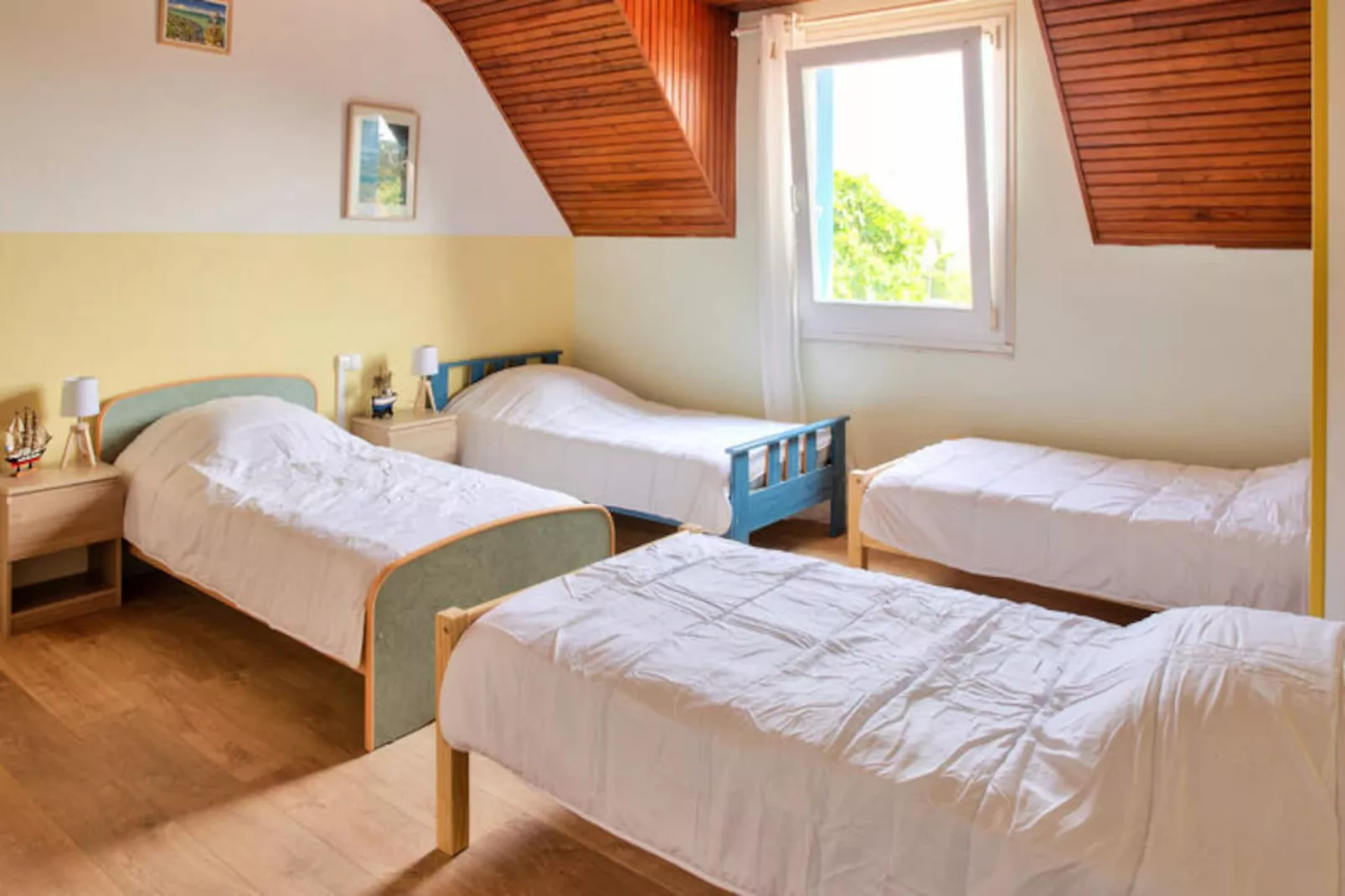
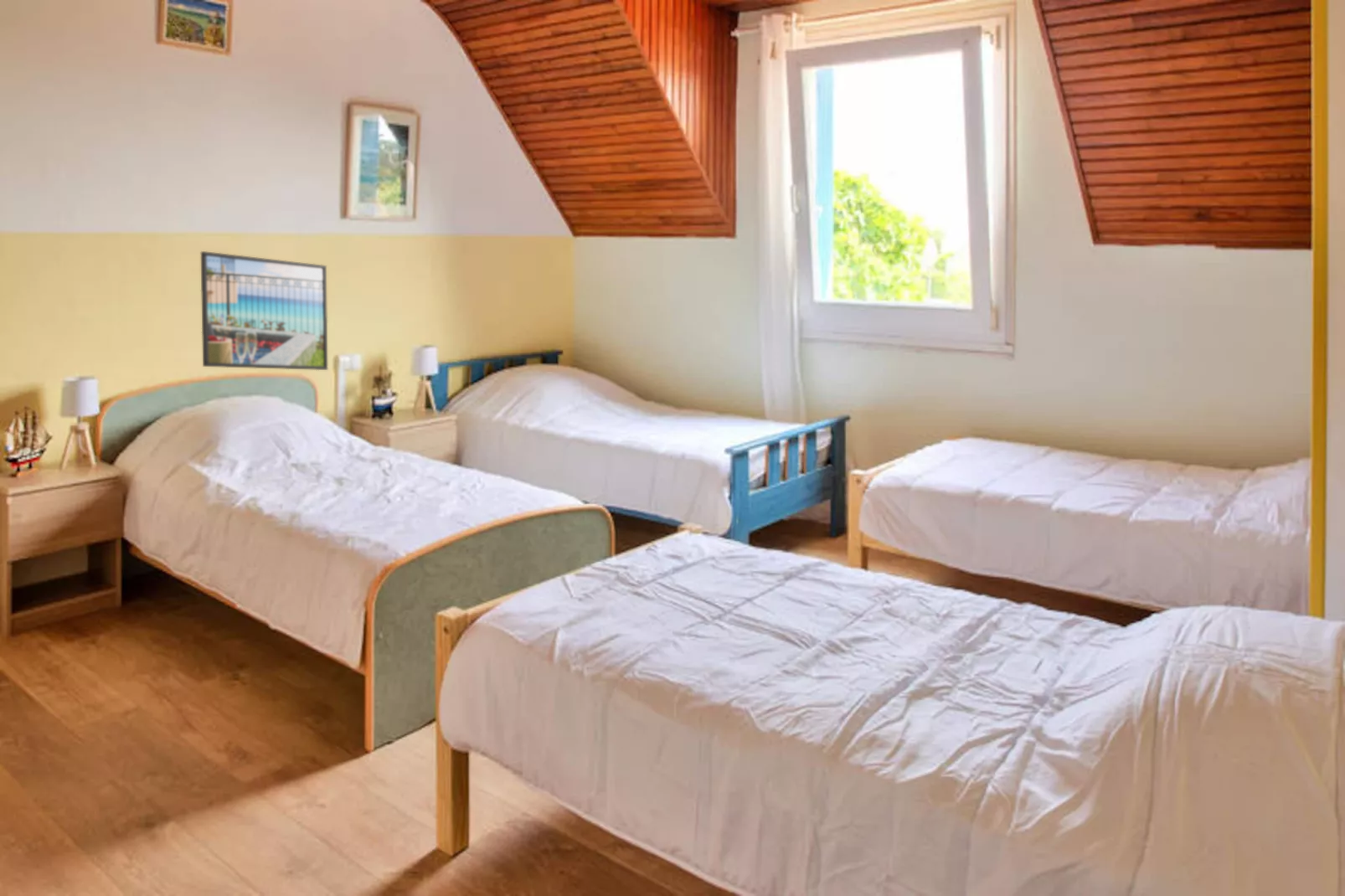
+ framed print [200,250,328,371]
